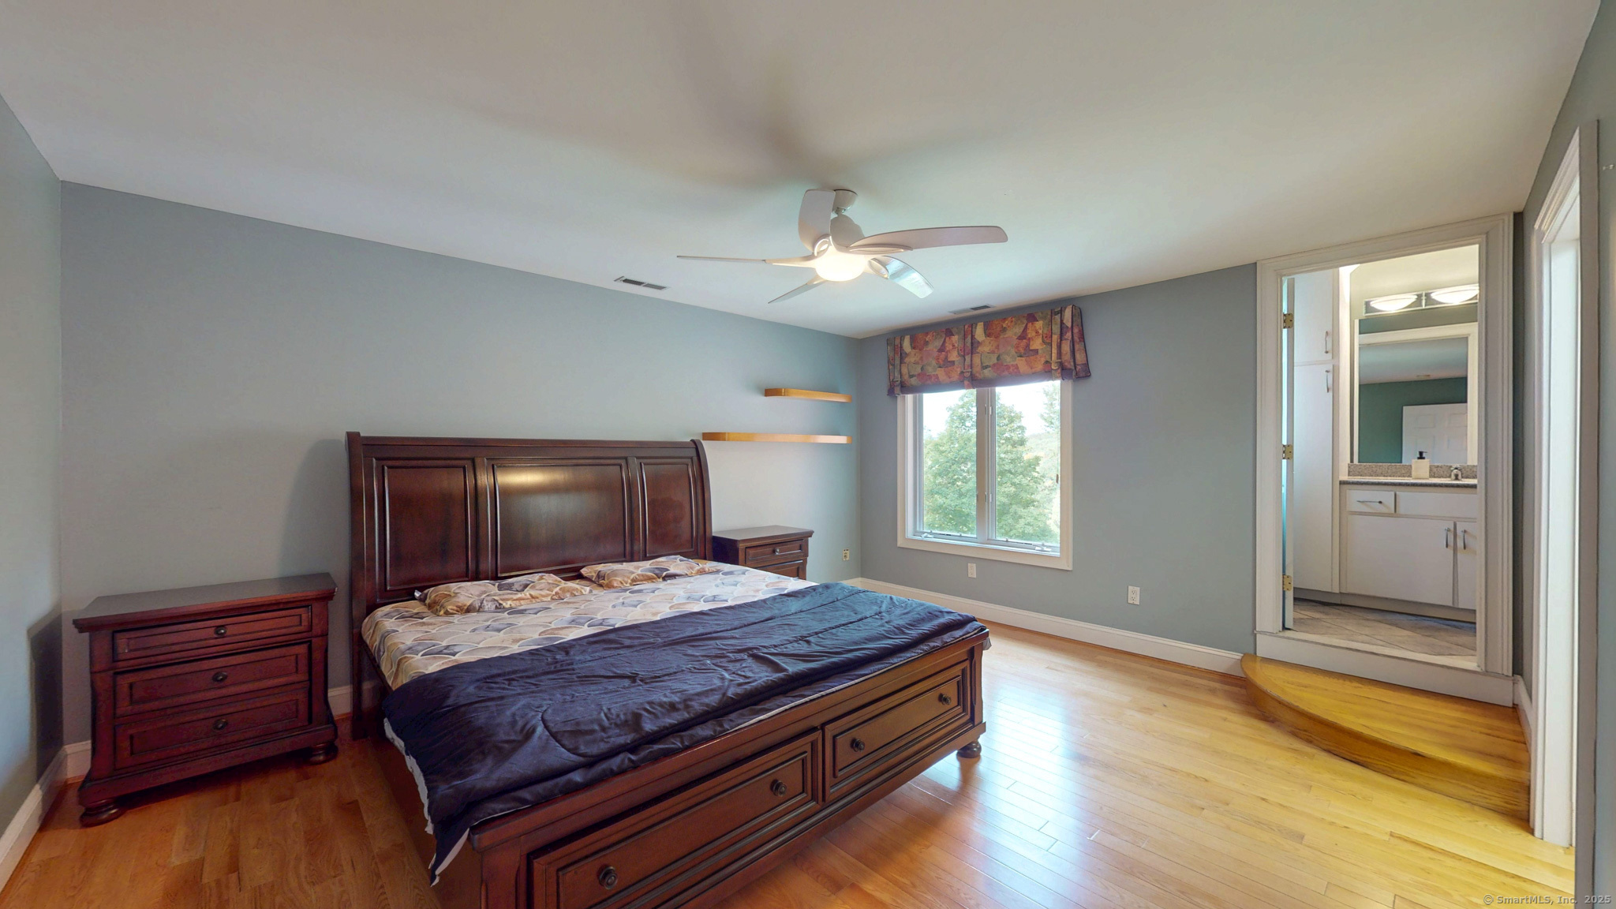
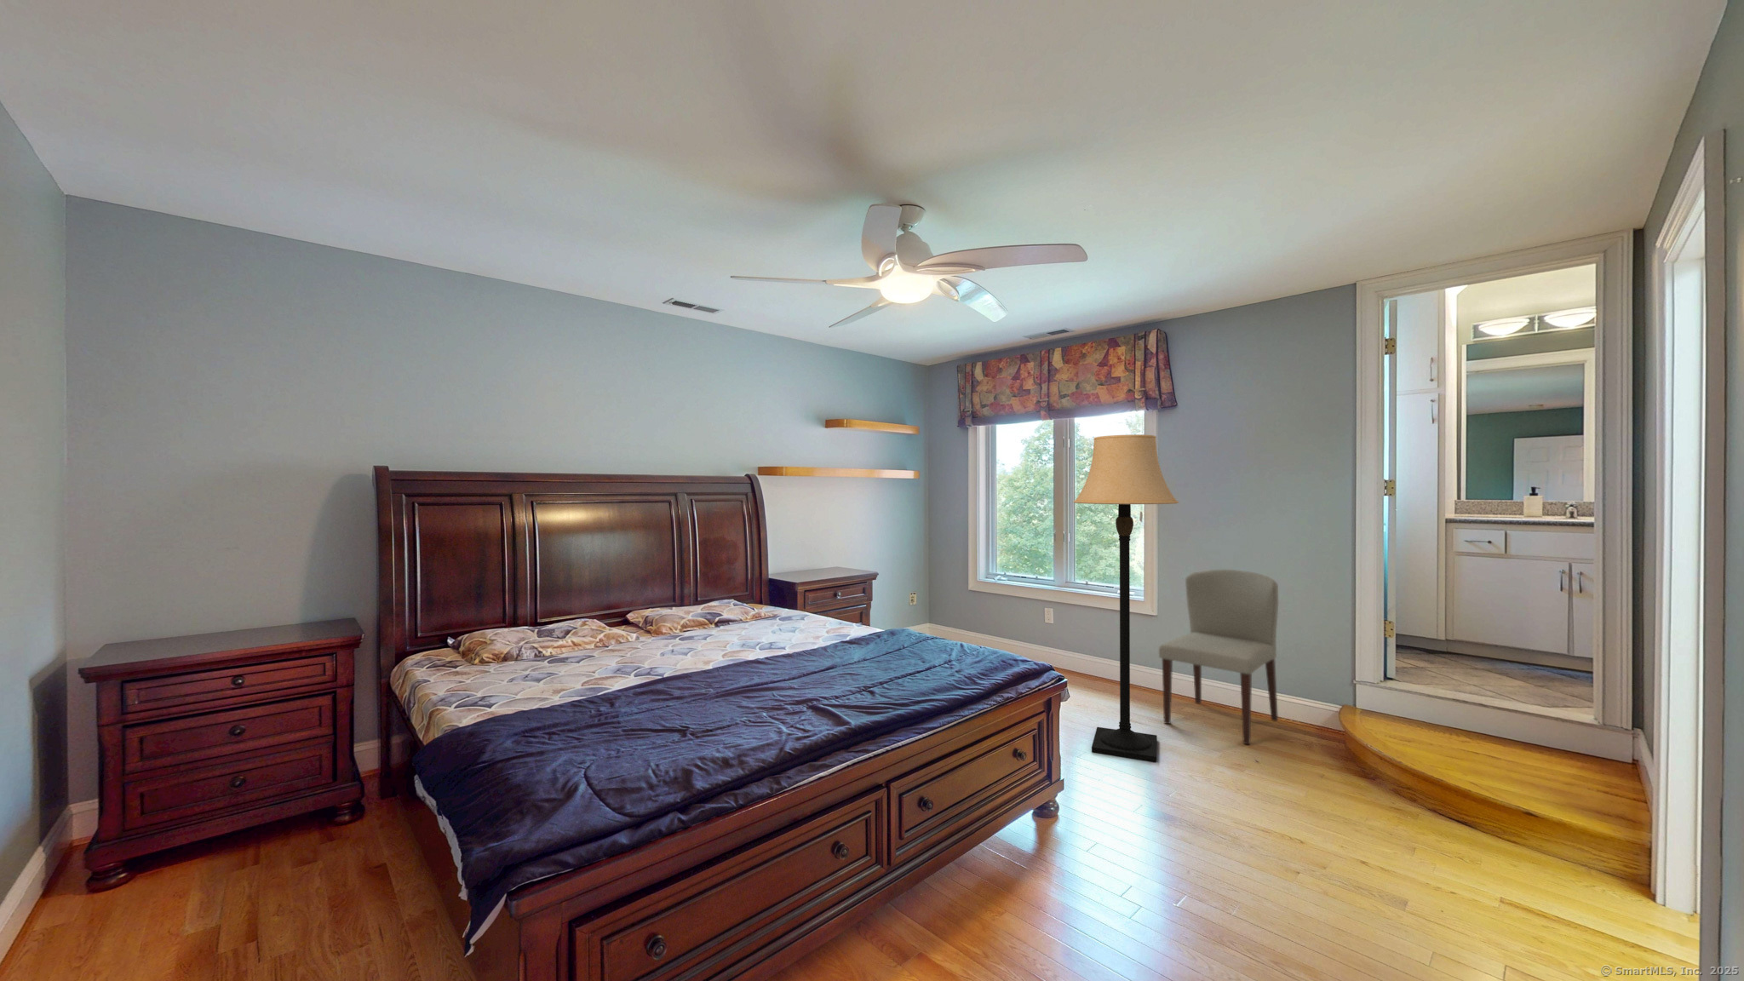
+ chair [1158,569,1279,745]
+ lamp [1073,434,1180,763]
